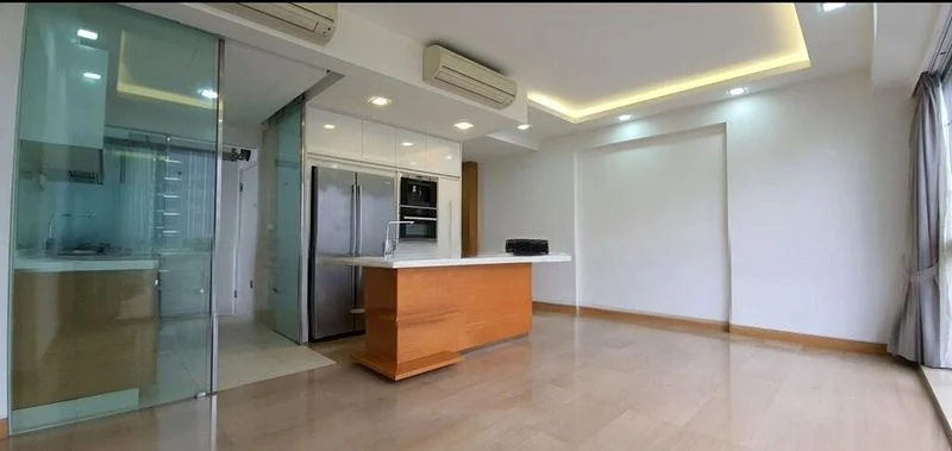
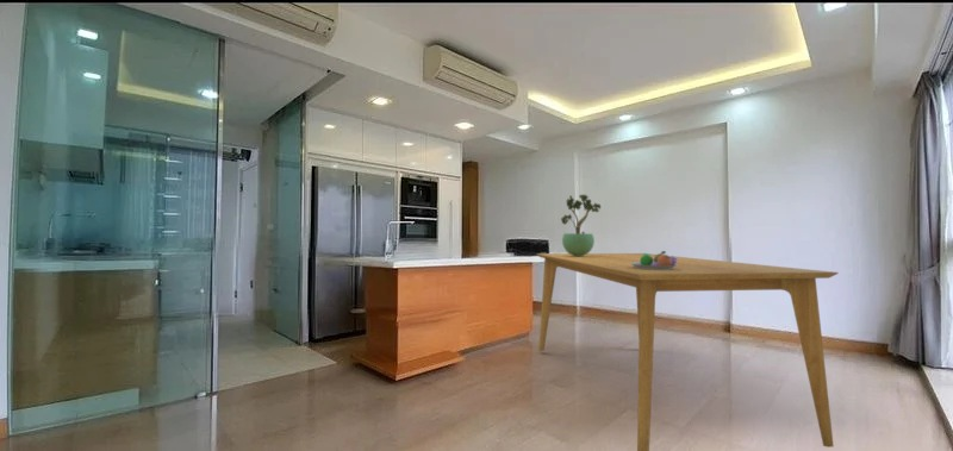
+ fruit bowl [631,250,678,270]
+ potted plant [560,193,602,256]
+ dining table [536,252,840,451]
